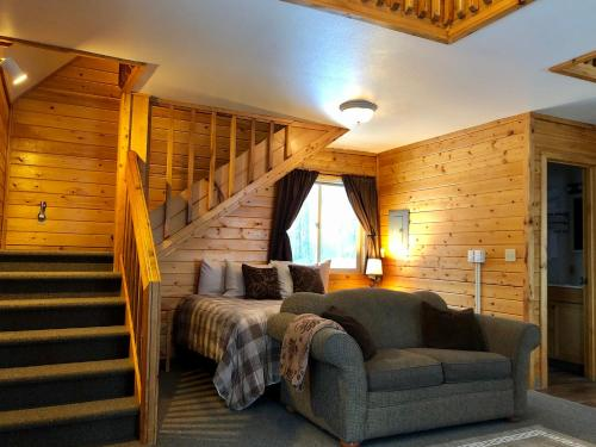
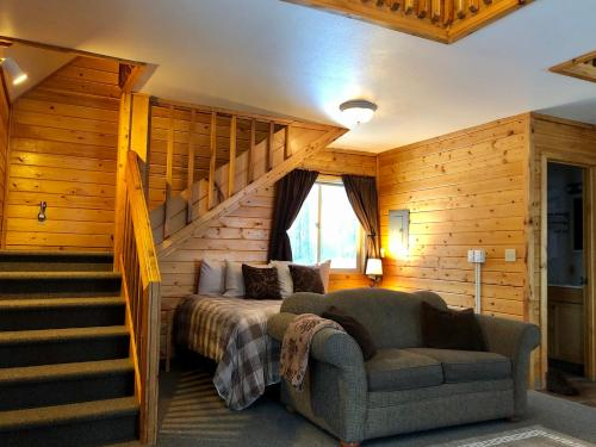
+ boots [542,368,581,396]
